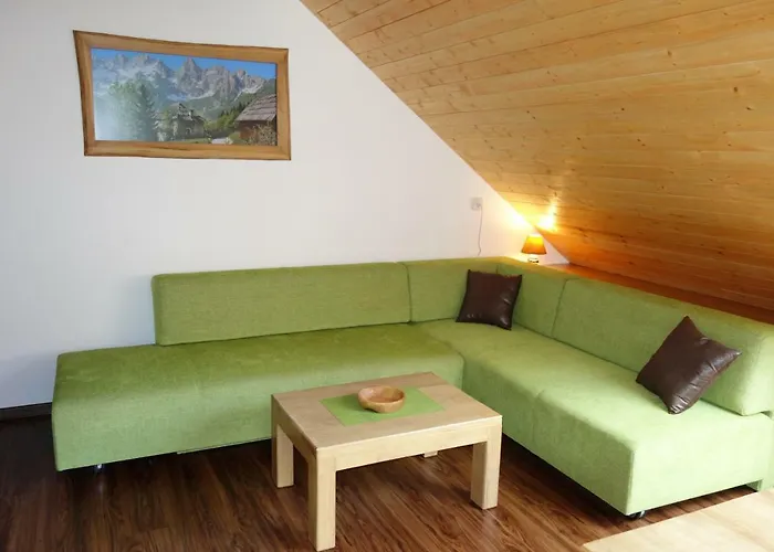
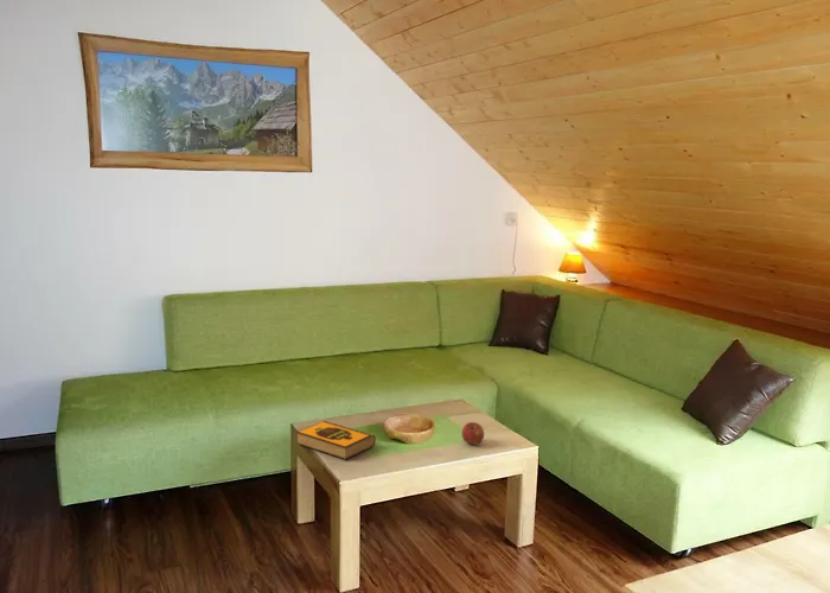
+ hardback book [295,420,377,461]
+ apple [460,421,485,446]
